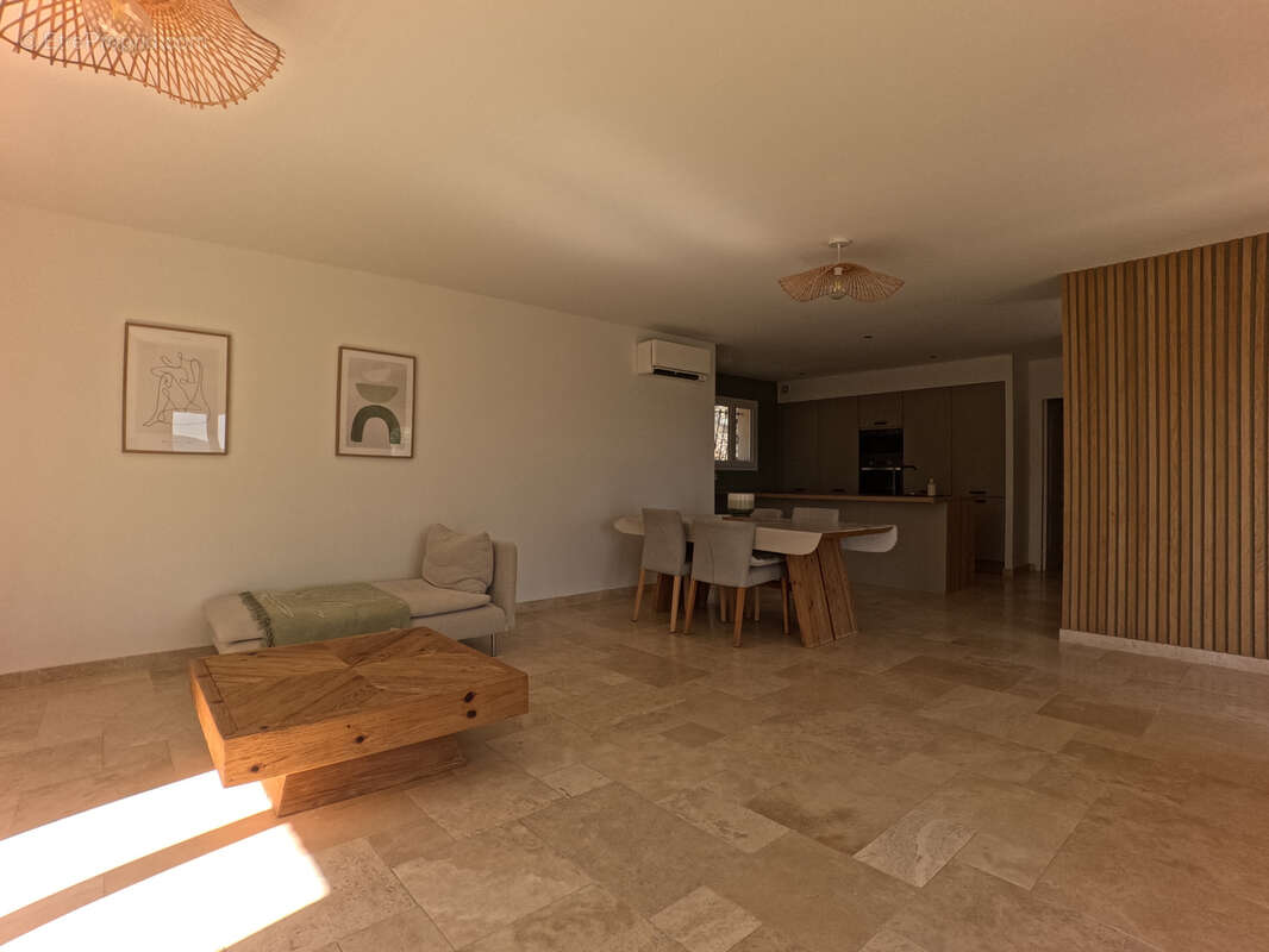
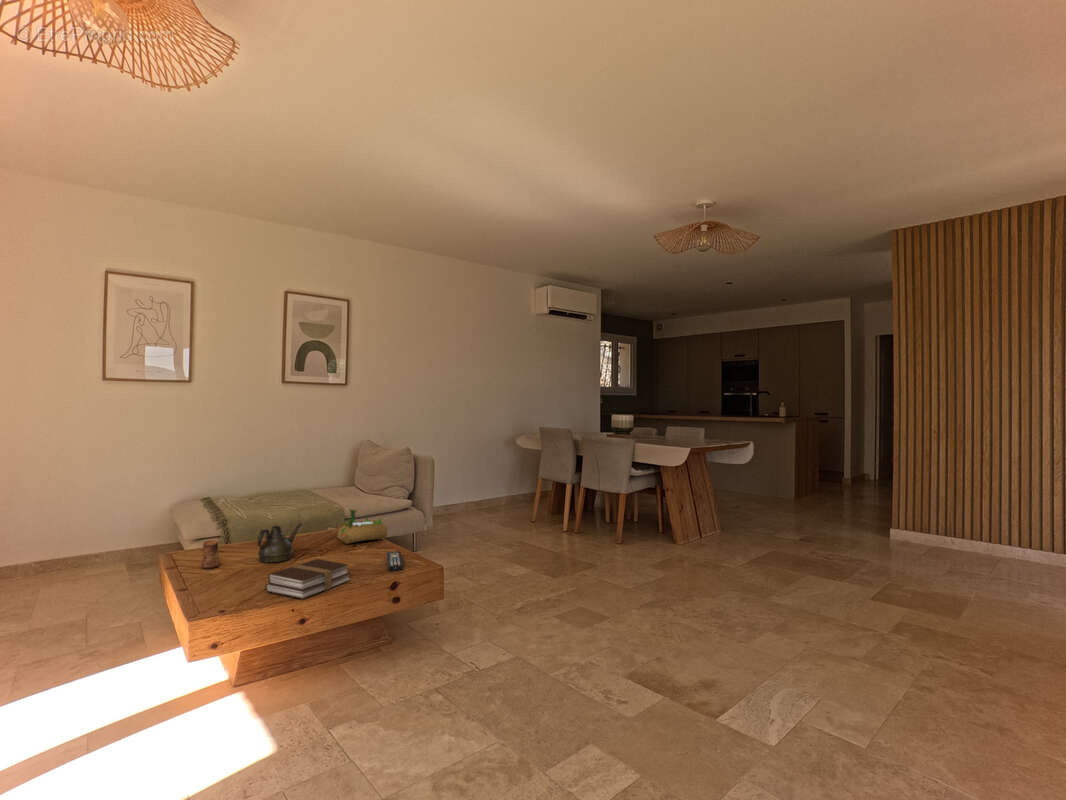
+ succulent planter [336,508,389,545]
+ teapot [256,522,303,563]
+ book [264,558,352,600]
+ remote control [386,550,404,571]
+ cup [200,540,221,570]
